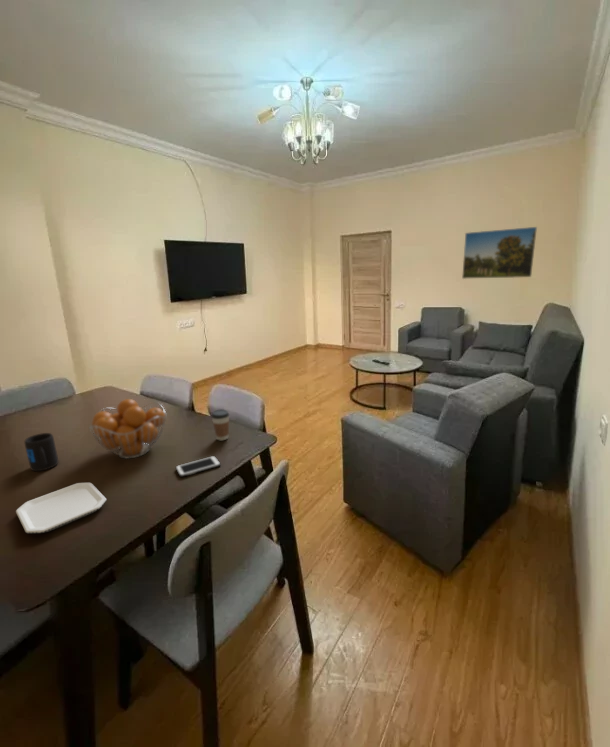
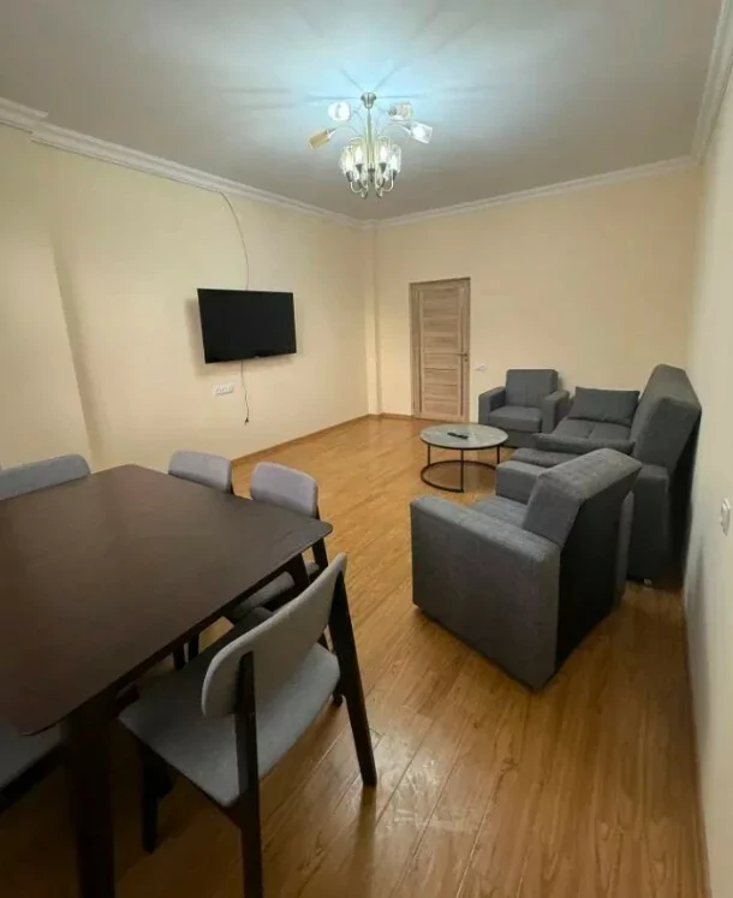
- cell phone [175,455,222,478]
- fruit basket [89,398,167,459]
- coffee cup [210,408,230,441]
- plate [15,482,107,534]
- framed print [461,226,538,280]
- mug [23,432,60,472]
